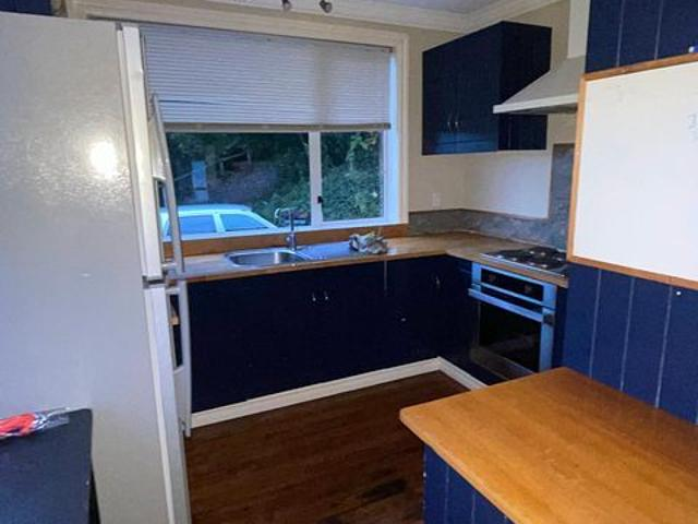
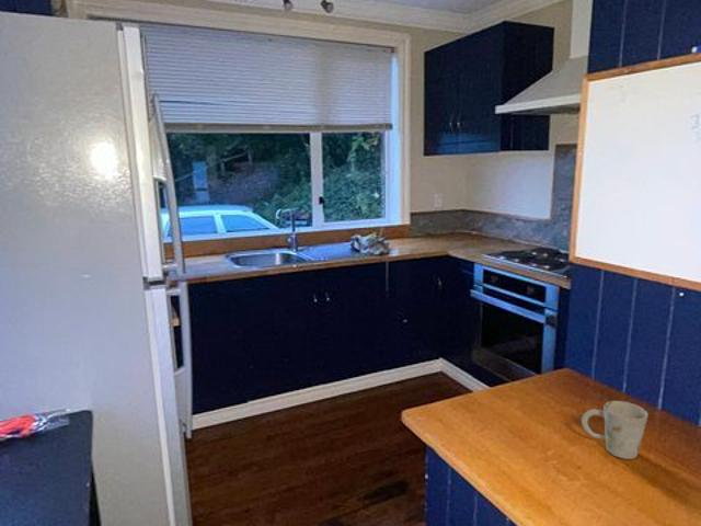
+ mug [581,400,648,460]
